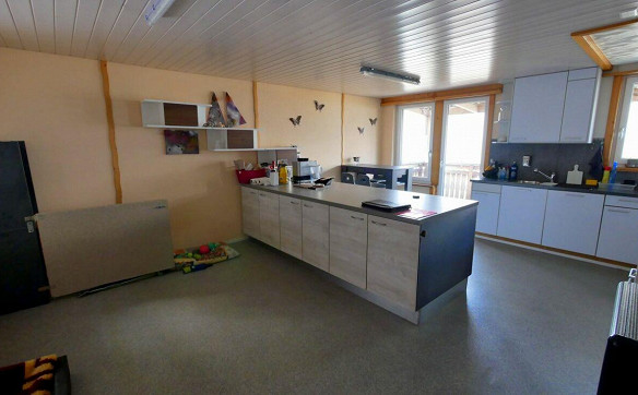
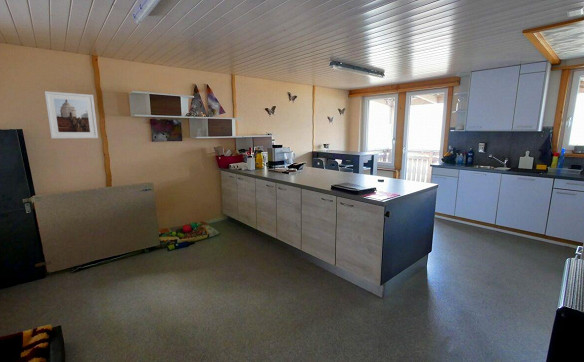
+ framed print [44,90,99,139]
